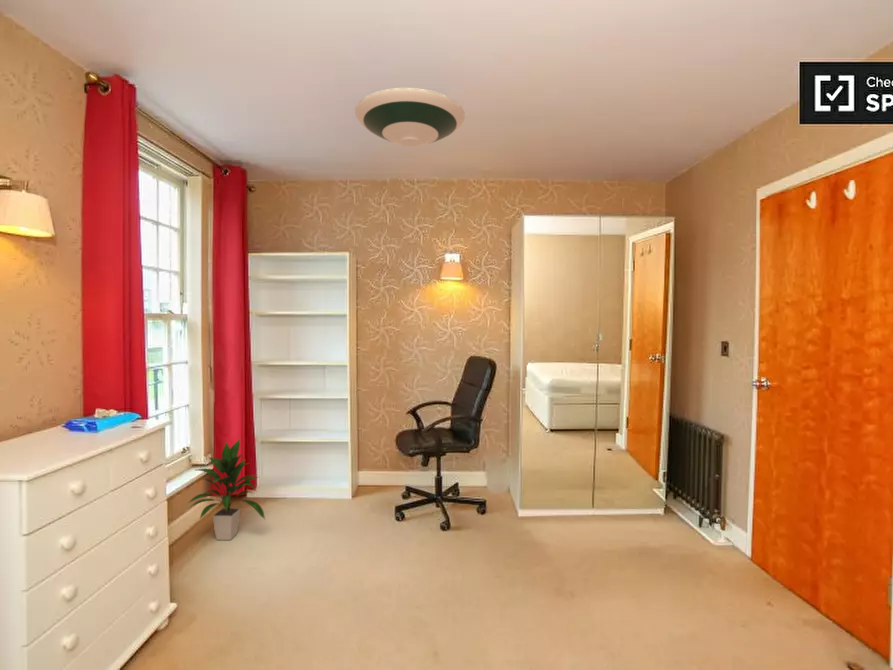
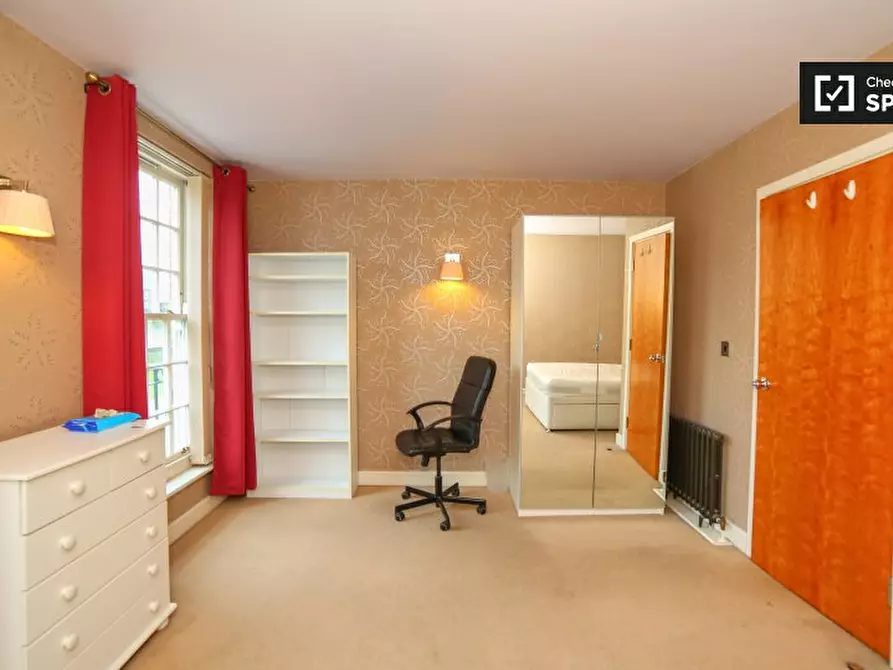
- indoor plant [187,438,266,541]
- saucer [354,87,466,148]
